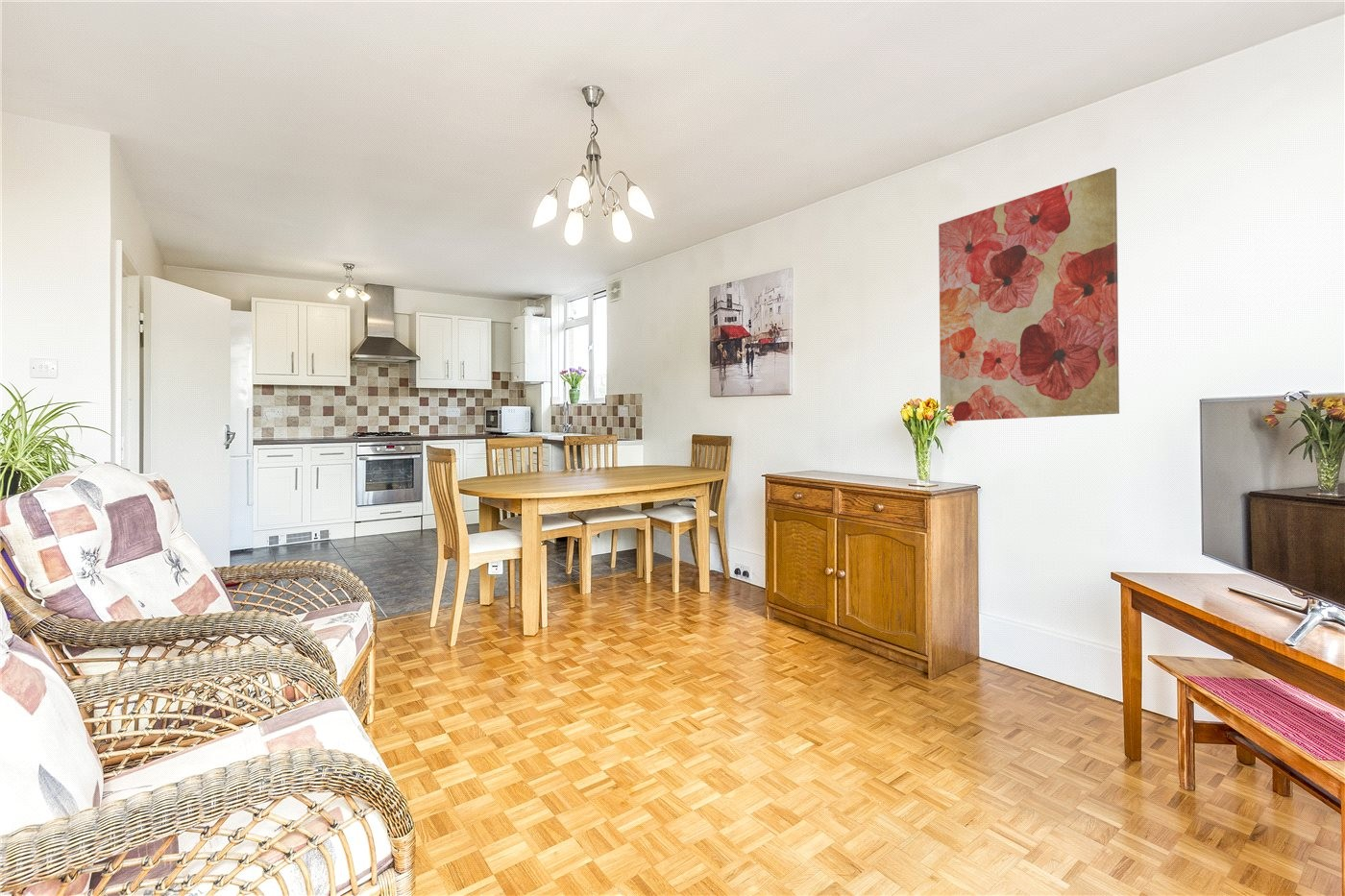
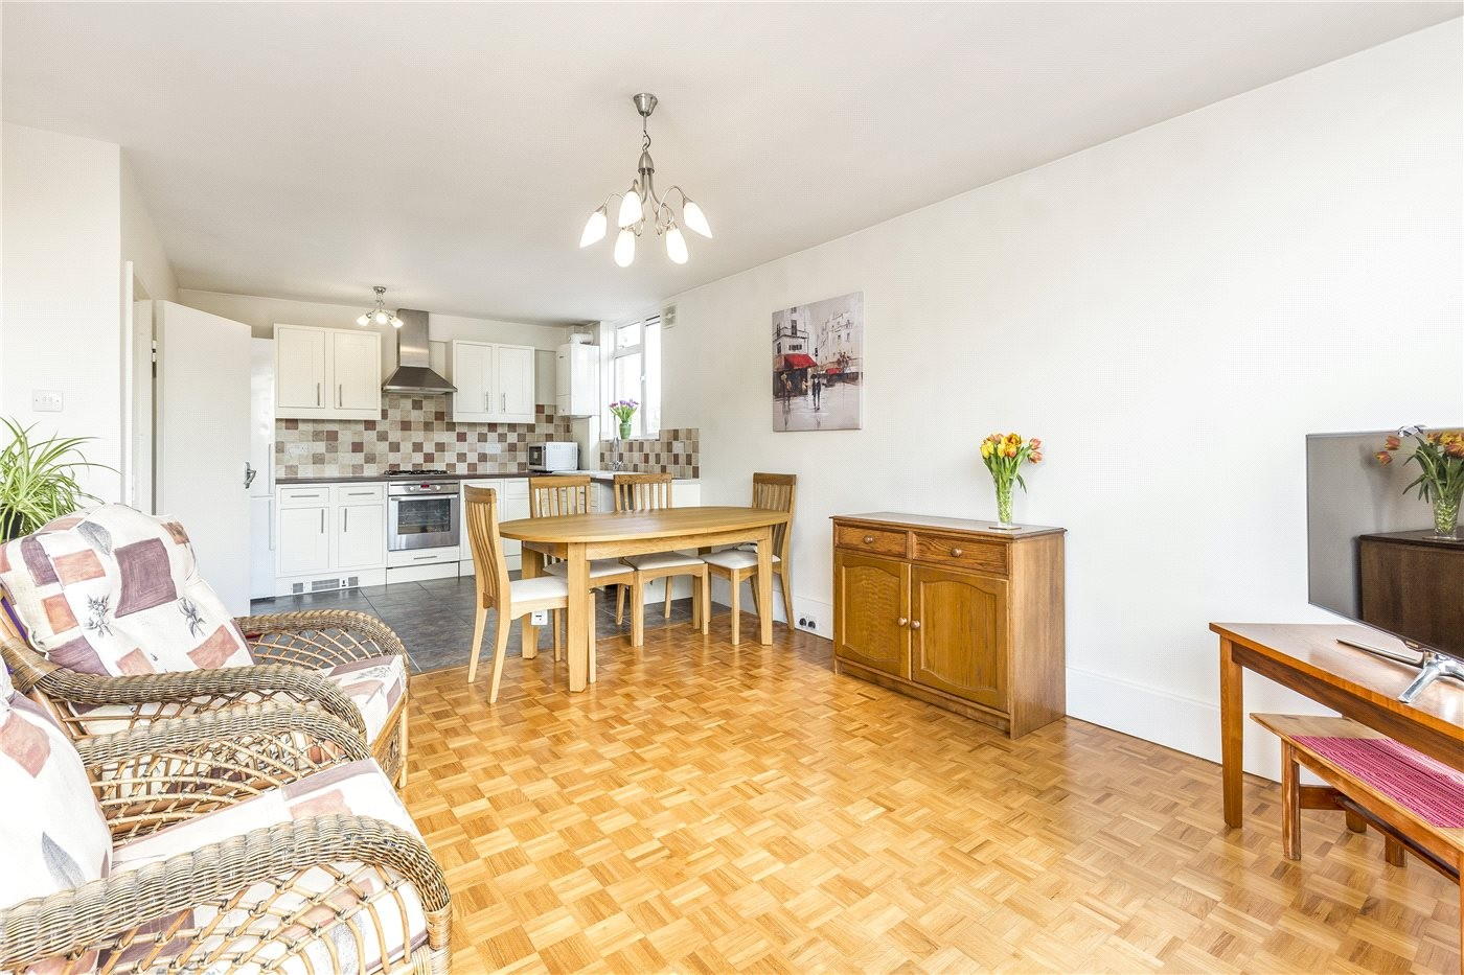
- wall art [938,166,1120,423]
